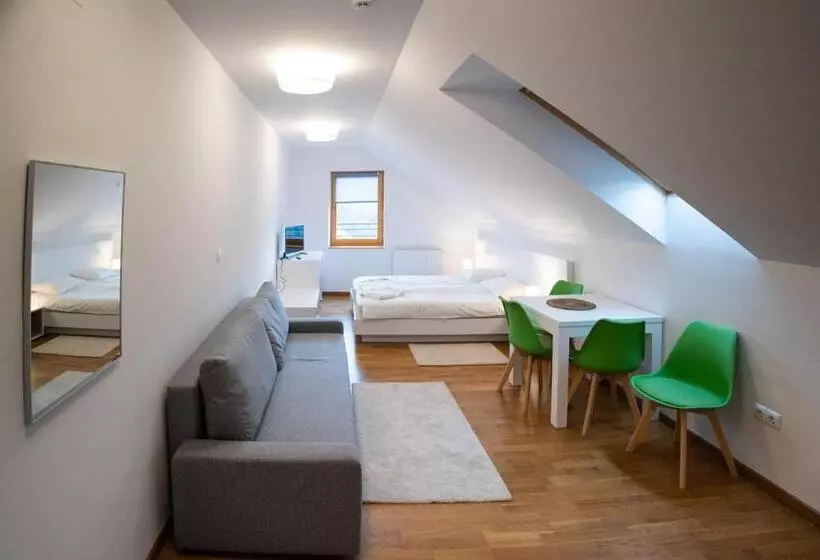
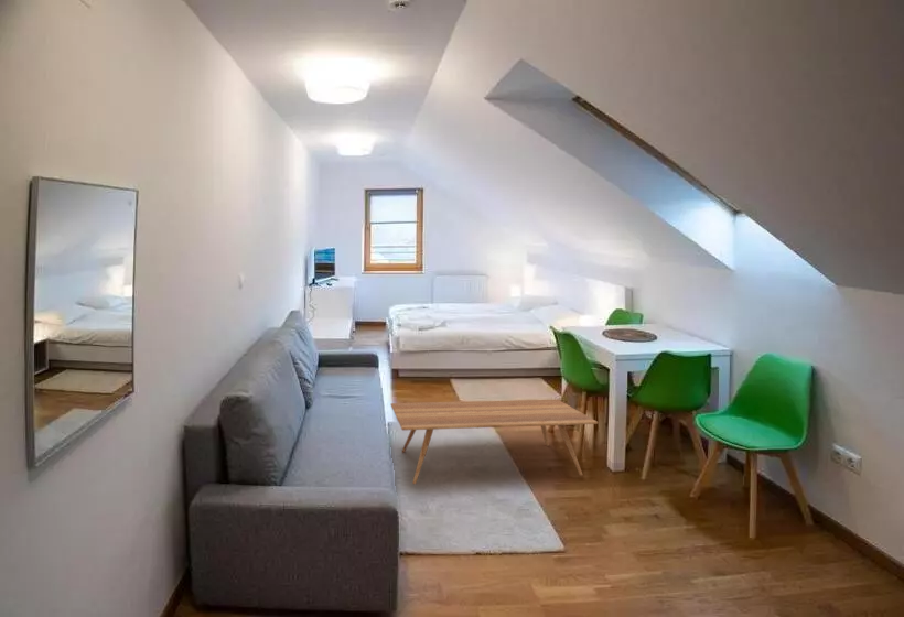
+ coffee table [389,399,599,485]
